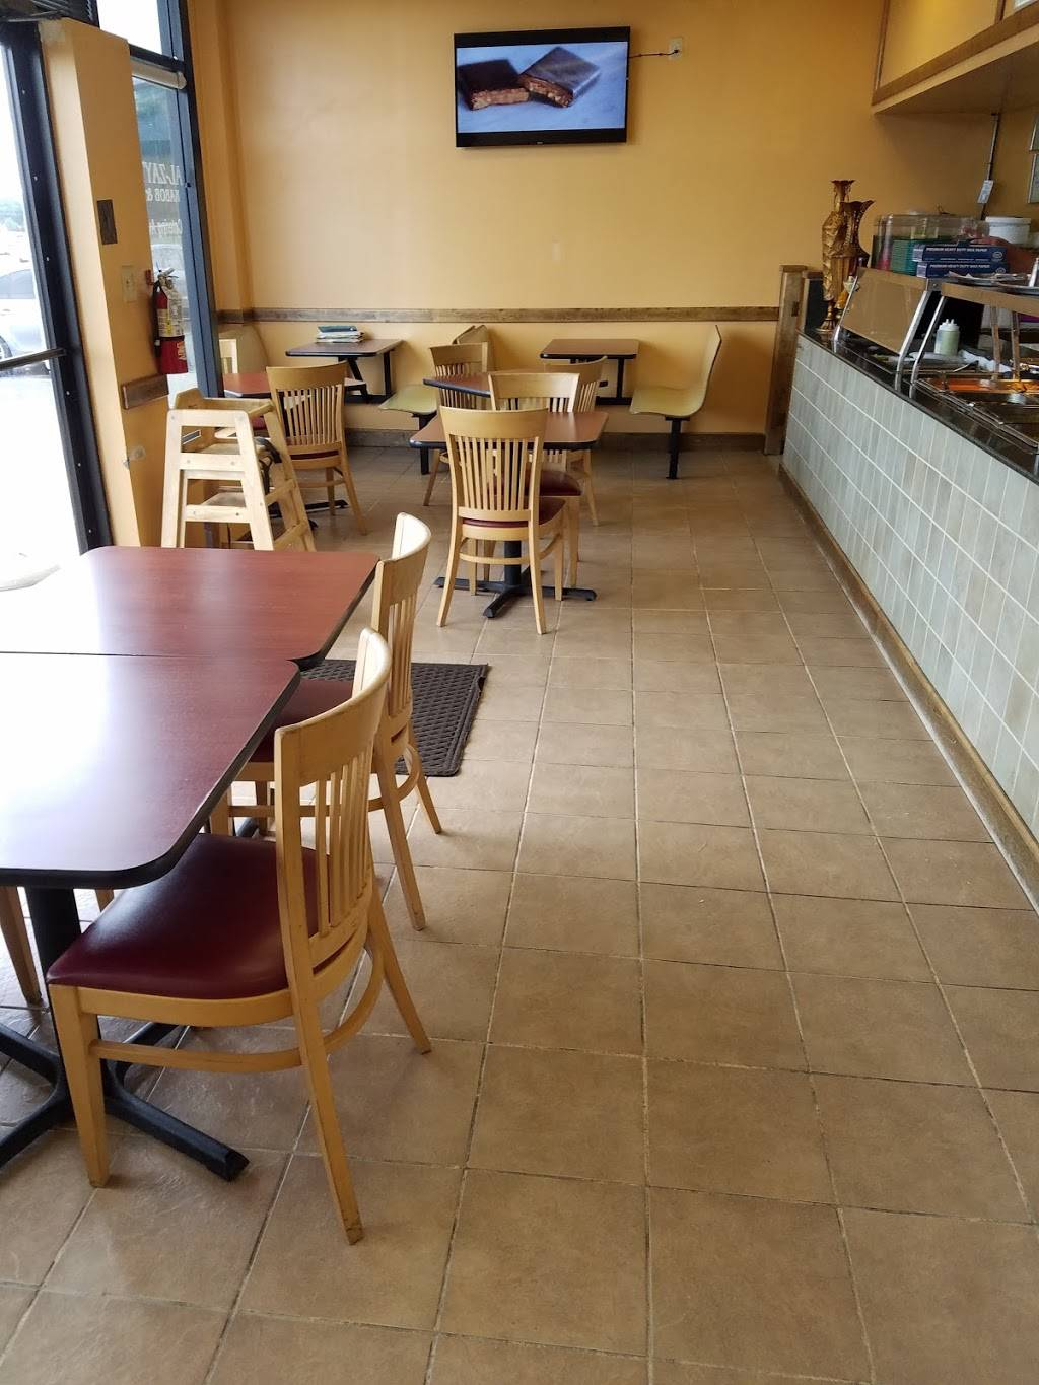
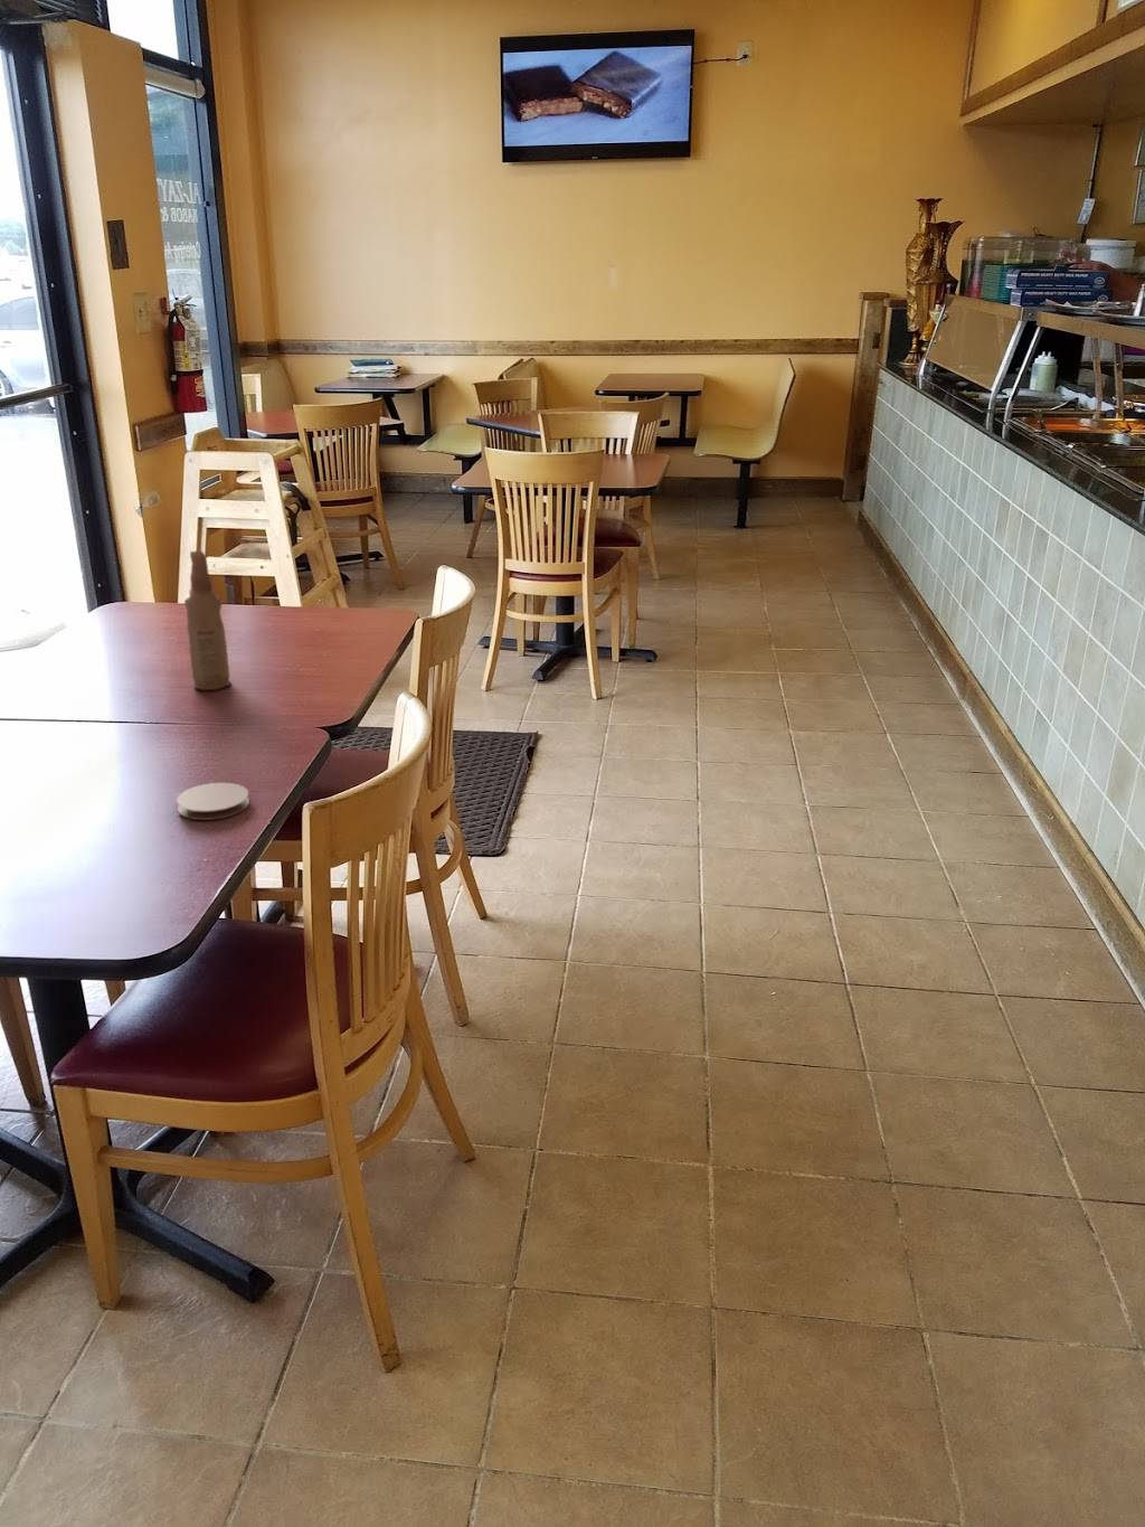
+ coaster [176,782,250,821]
+ bottle [183,549,231,692]
